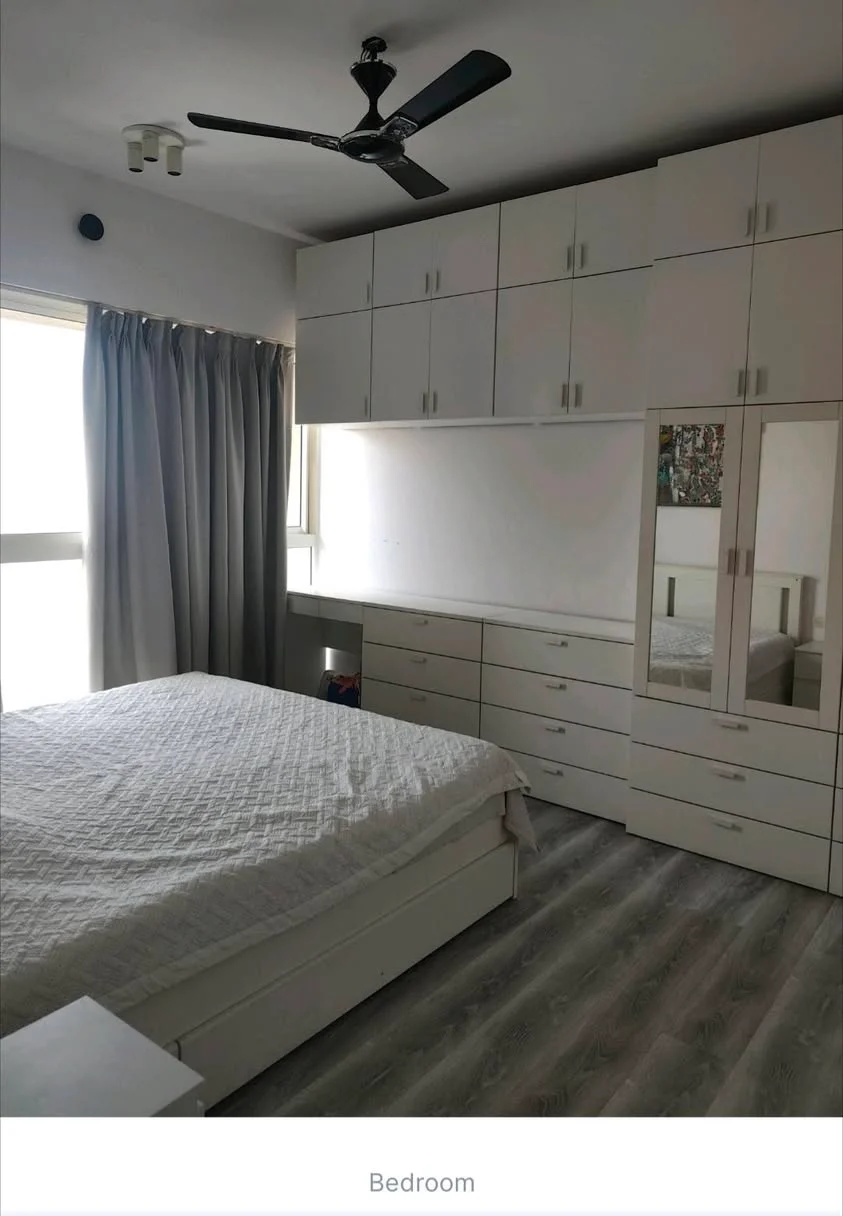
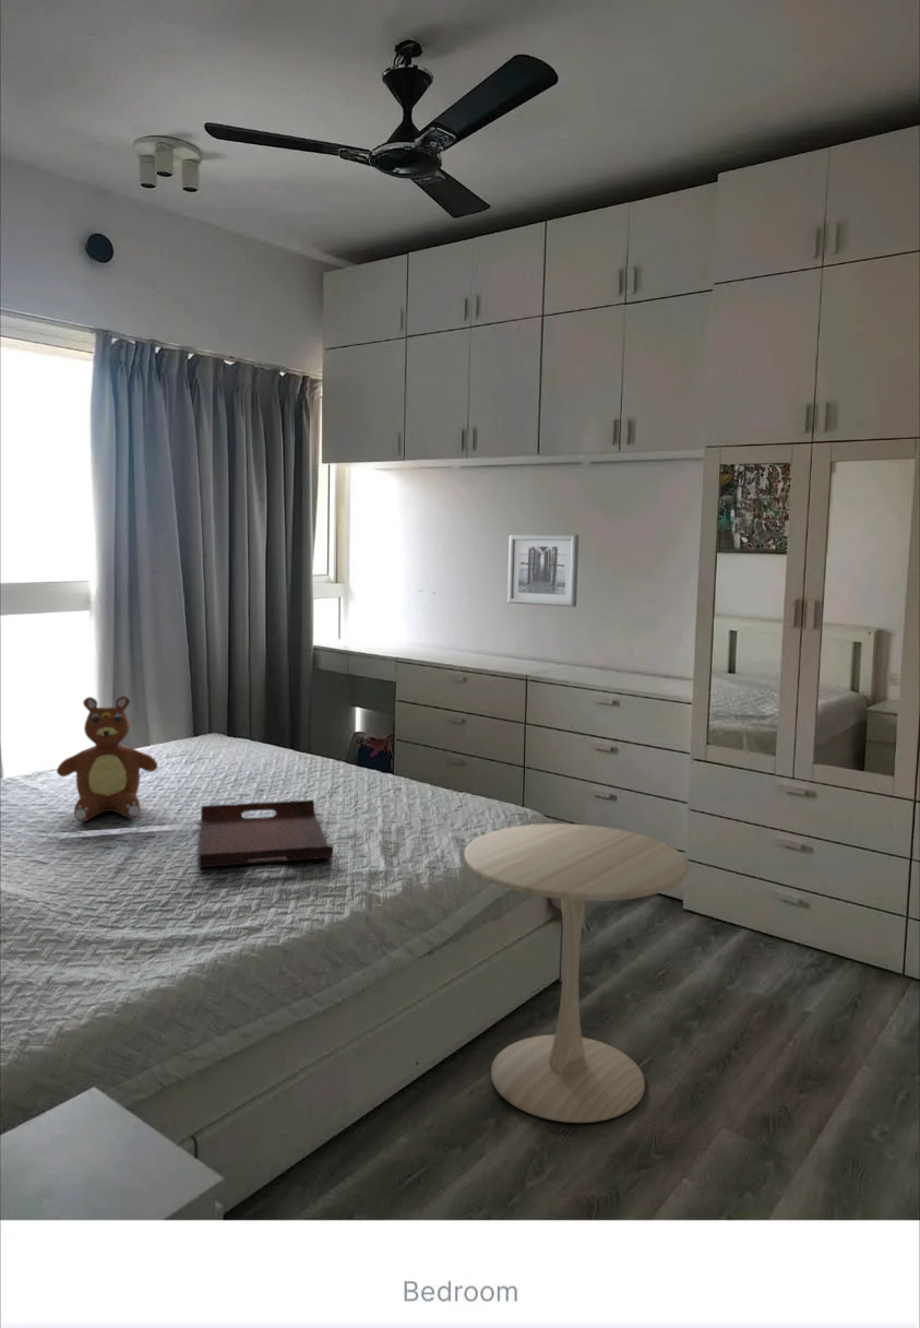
+ wall art [506,534,580,608]
+ side table [463,822,690,1124]
+ serving tray [198,799,334,868]
+ teddy bear [56,696,159,822]
